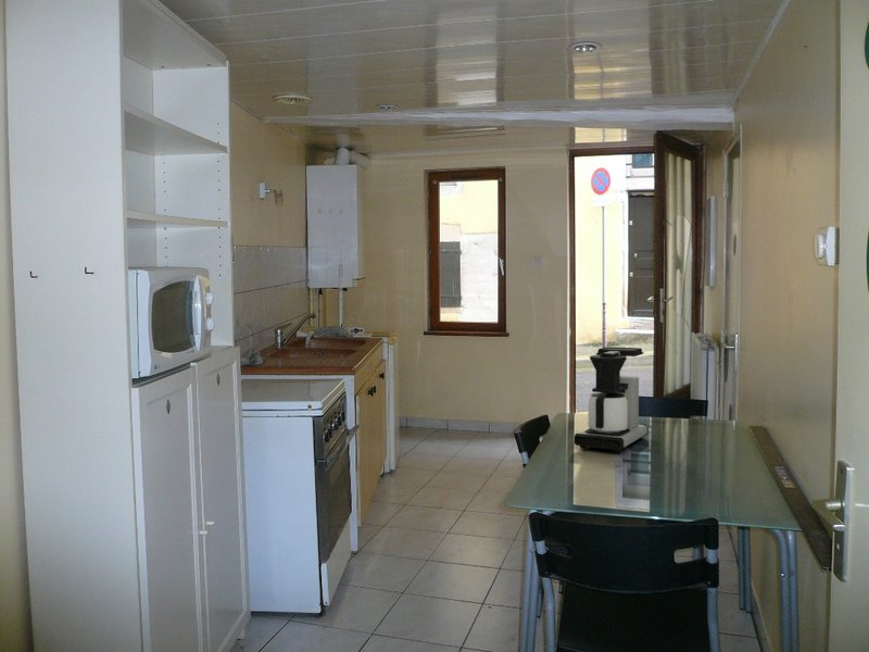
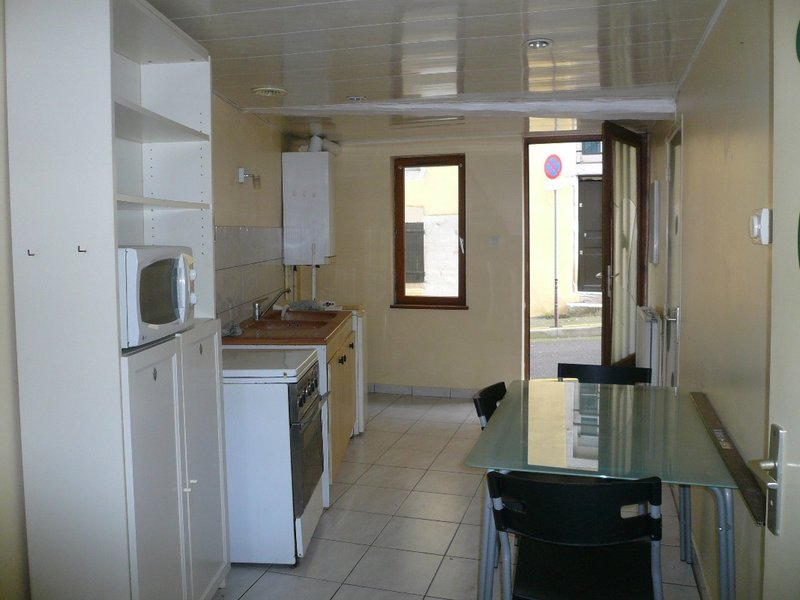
- coffee maker [572,346,650,453]
